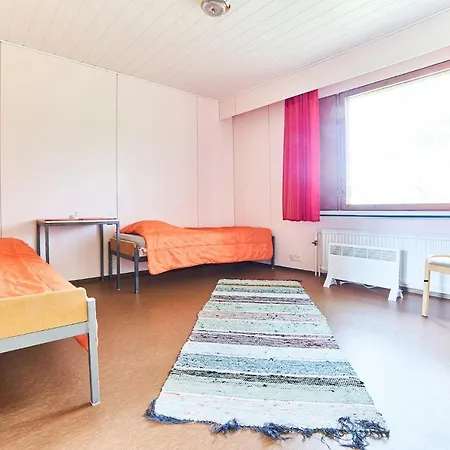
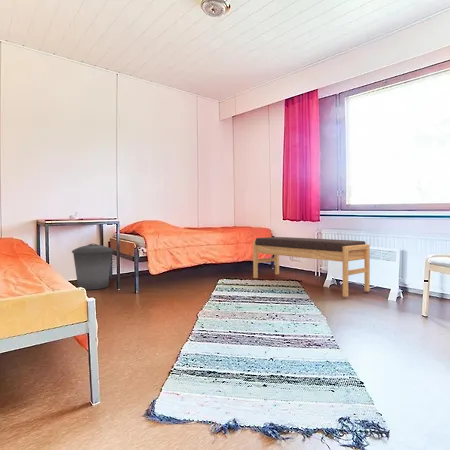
+ trash can [71,243,114,291]
+ bench [252,236,371,298]
